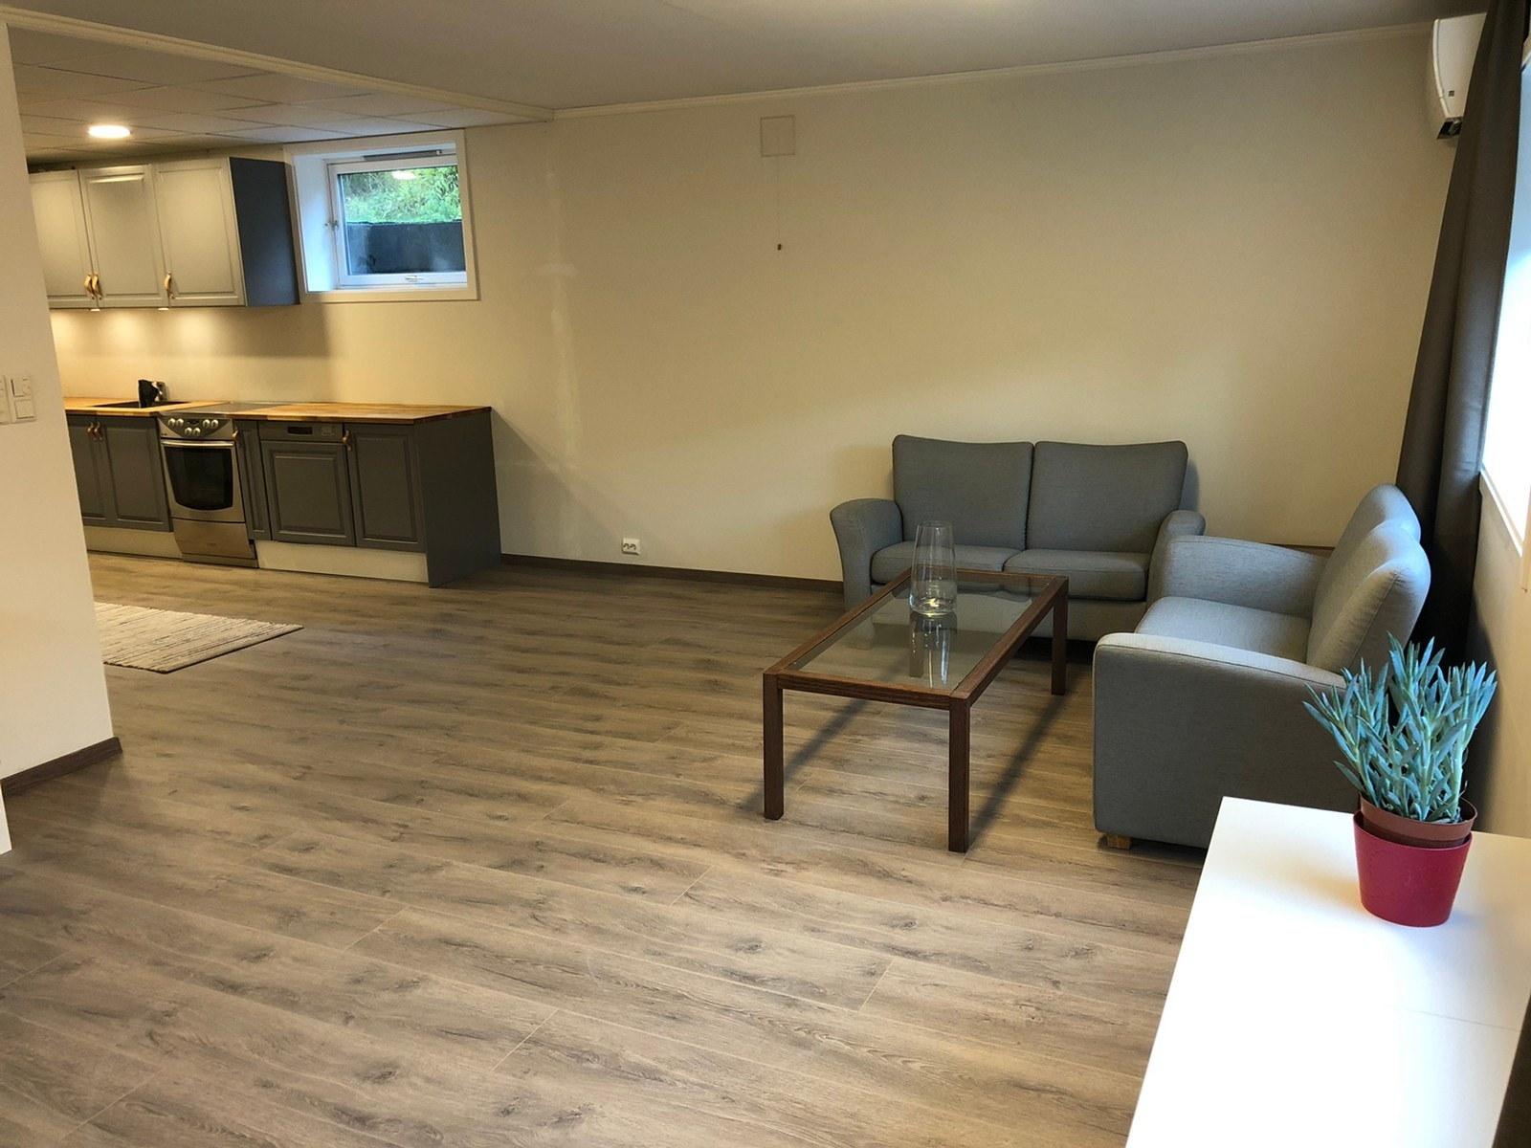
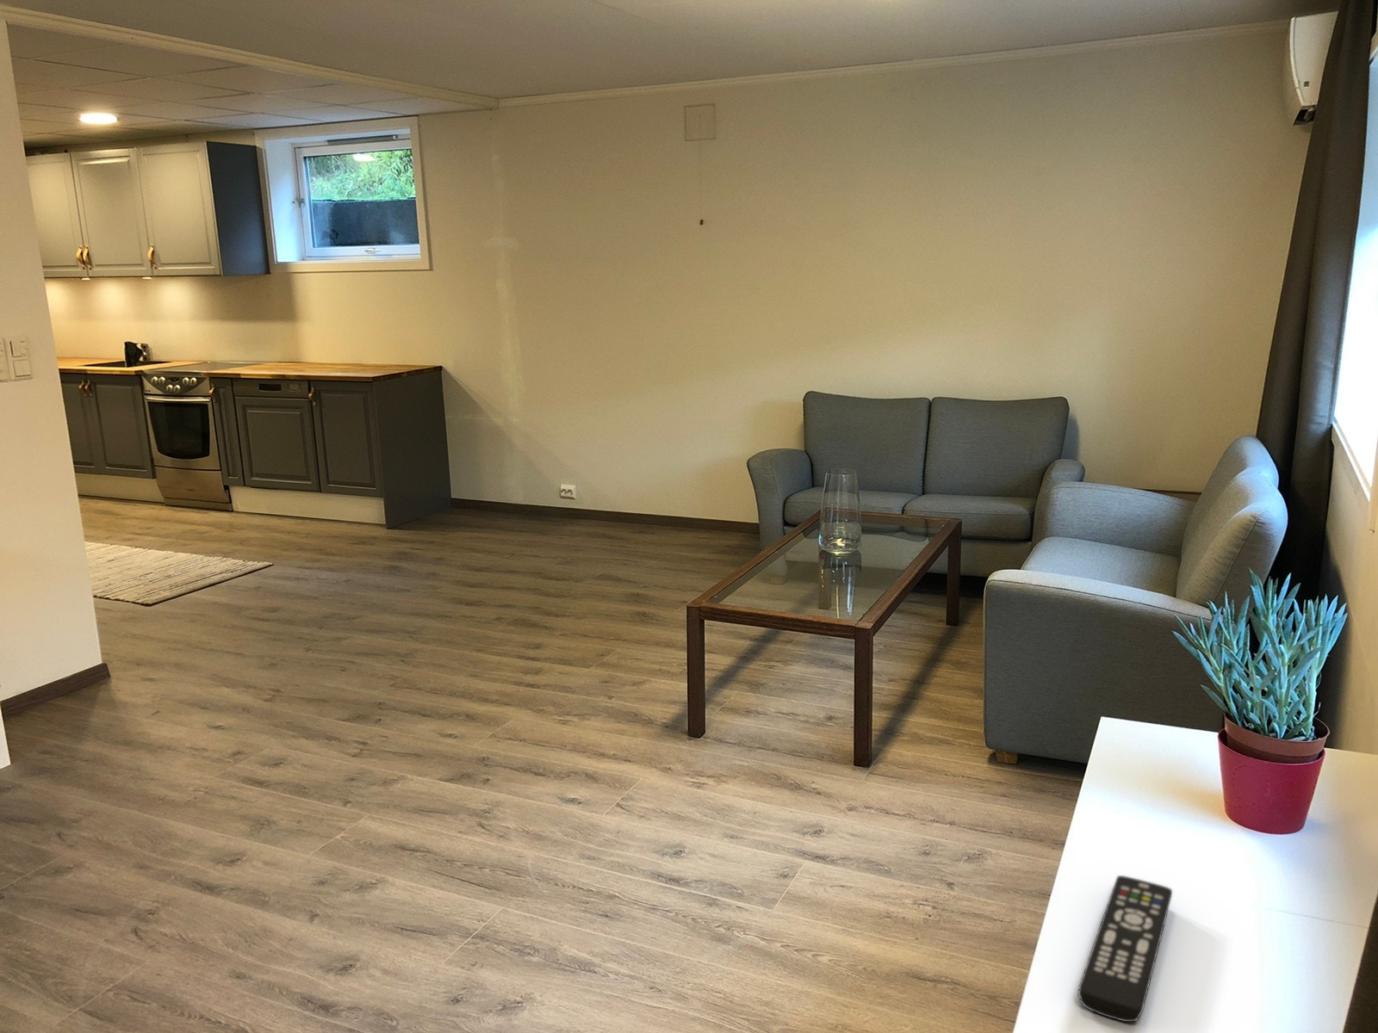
+ remote control [1077,875,1173,1022]
